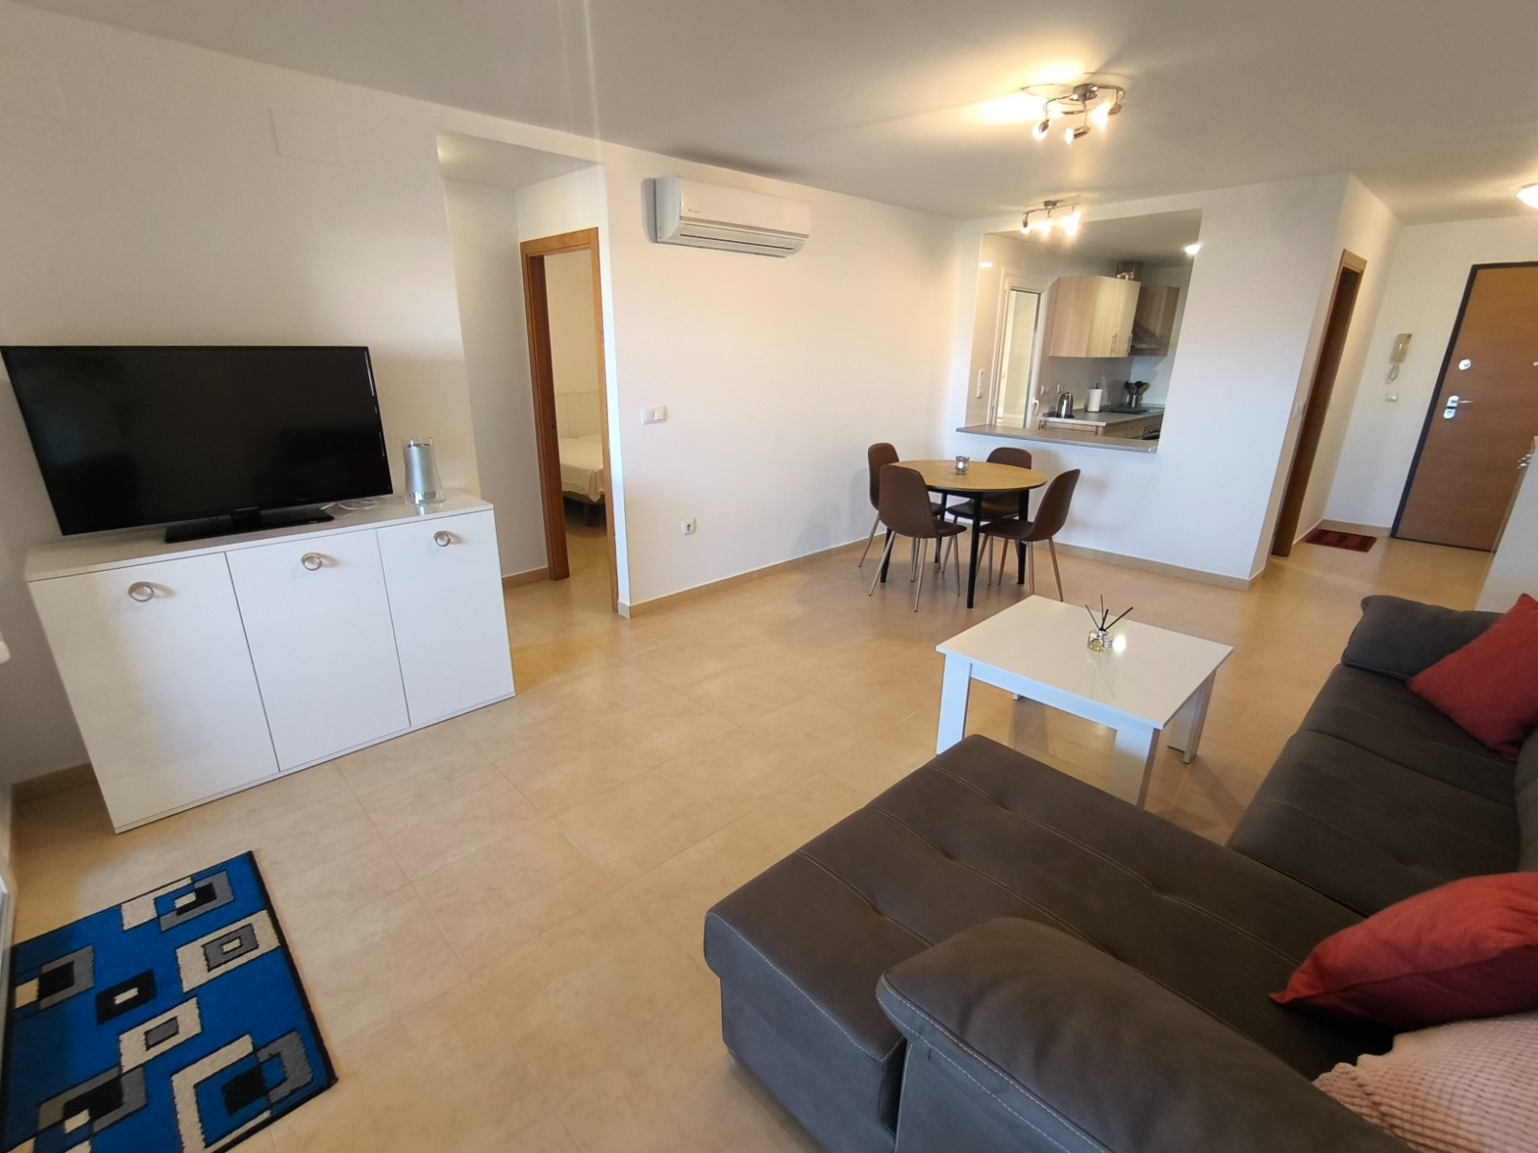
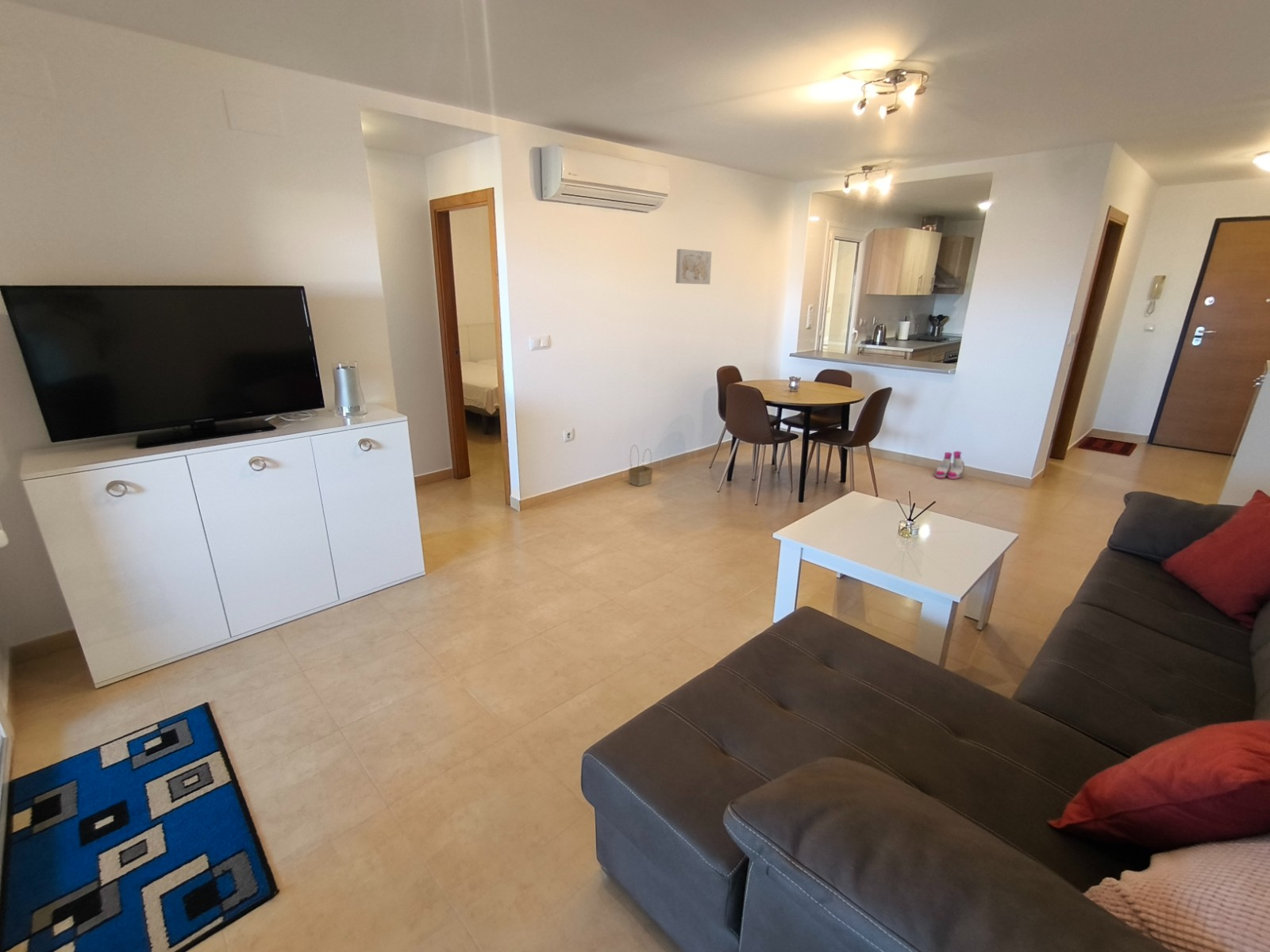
+ boots [933,451,965,480]
+ wall art [675,248,712,285]
+ basket [628,444,653,487]
